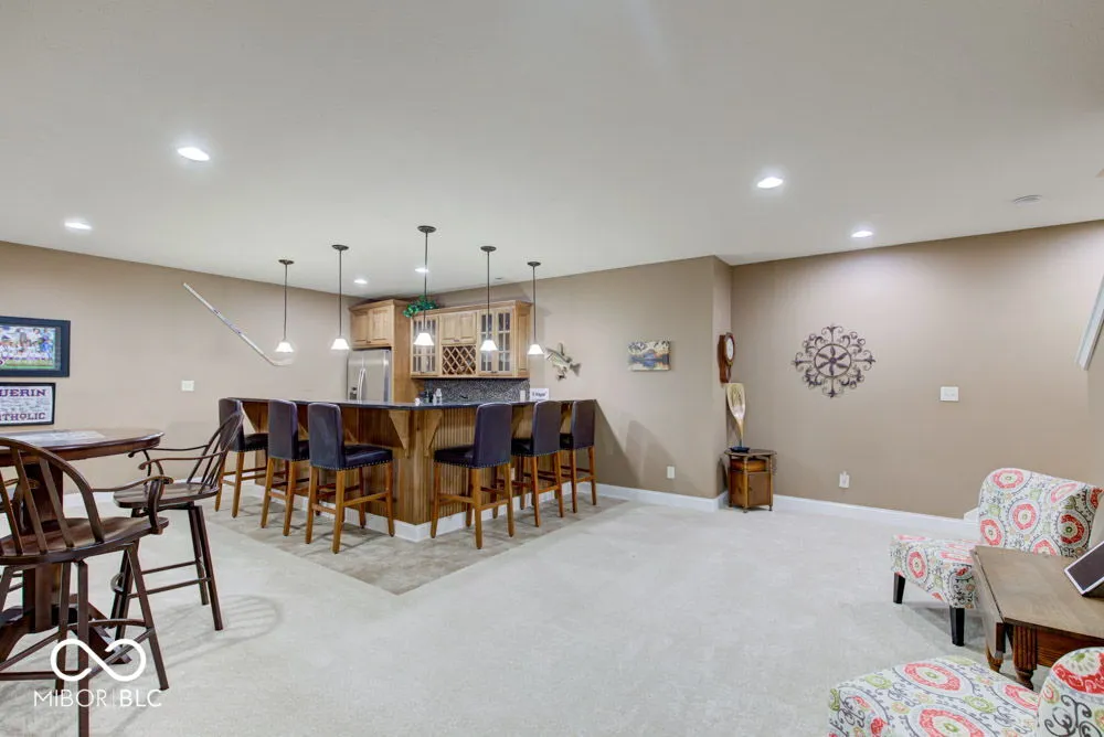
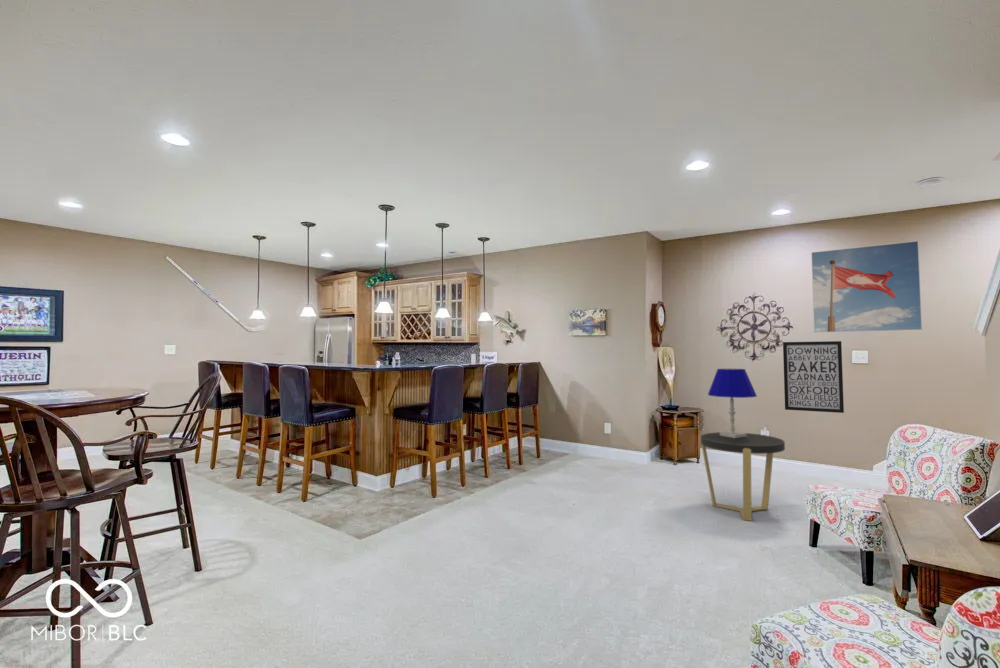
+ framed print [810,240,923,334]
+ wall art [782,340,845,414]
+ table lamp [707,368,758,438]
+ side table [700,431,786,522]
